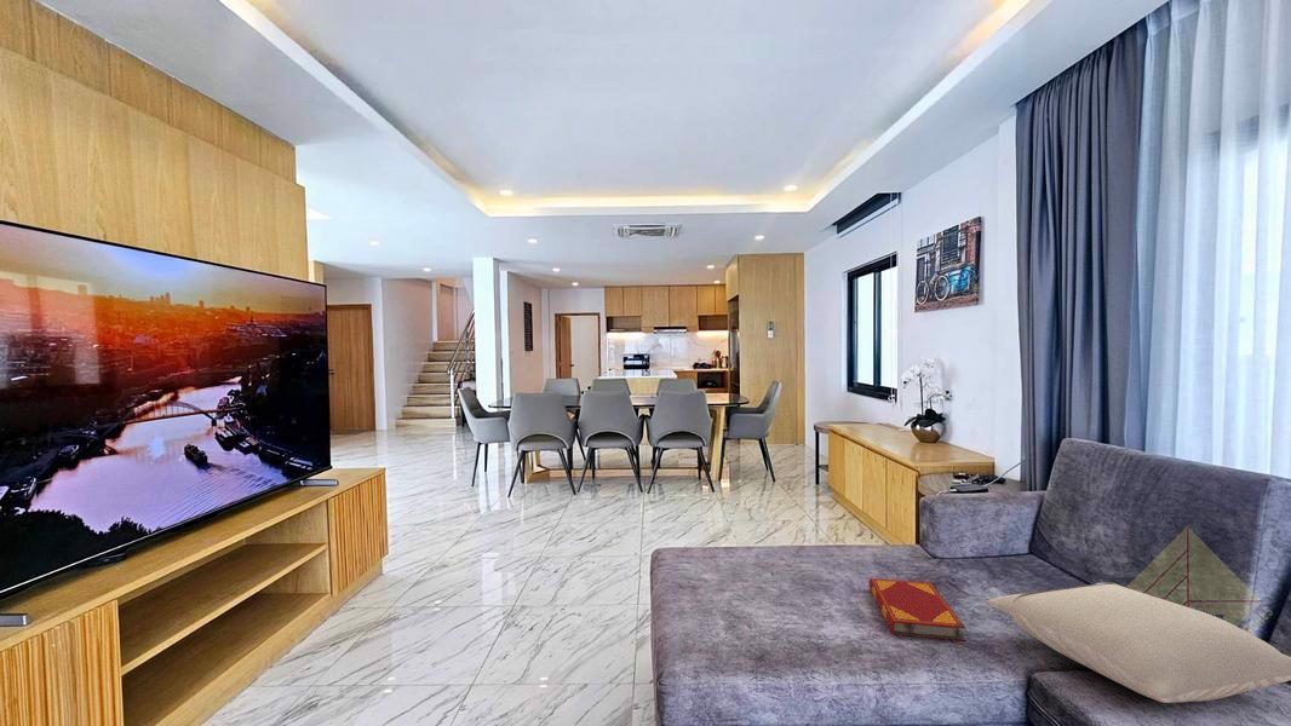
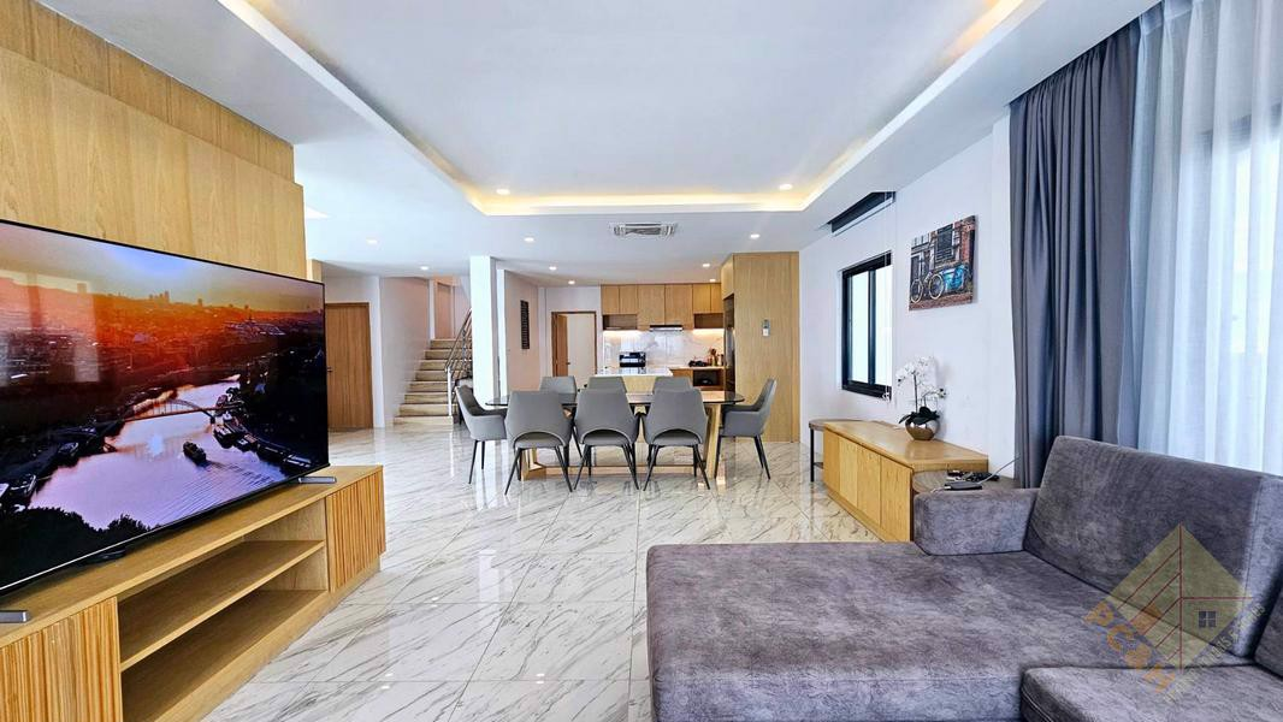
- hardback book [868,577,966,641]
- pillow [985,582,1291,704]
